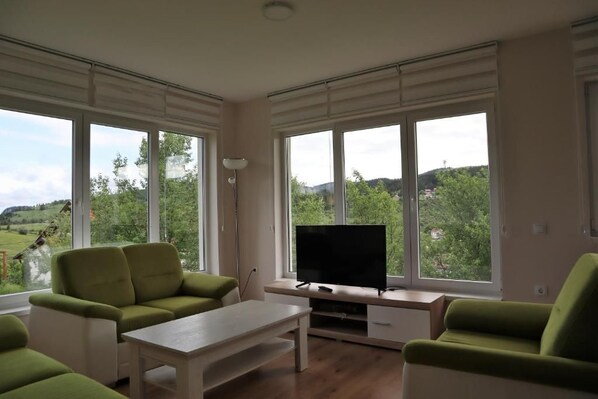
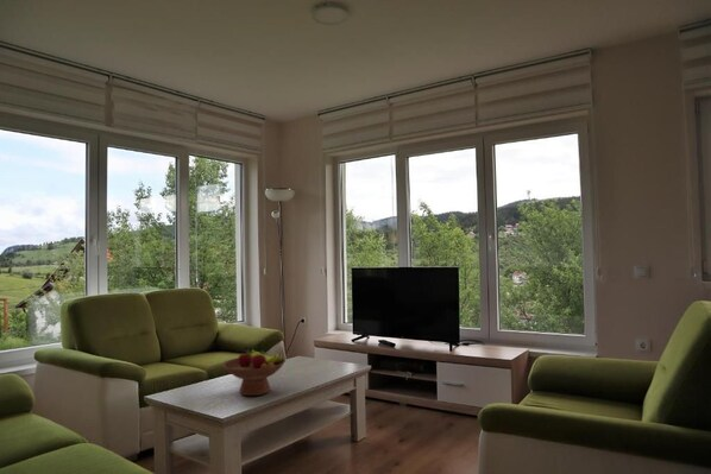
+ fruit bowl [221,346,287,397]
